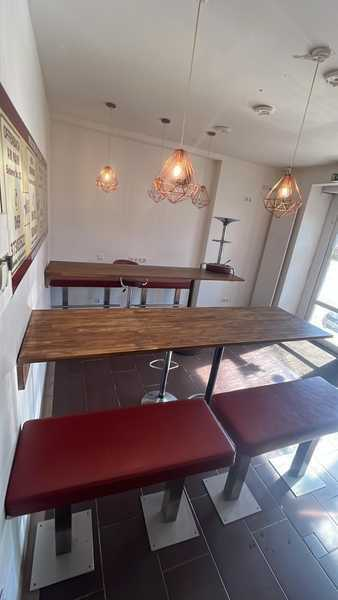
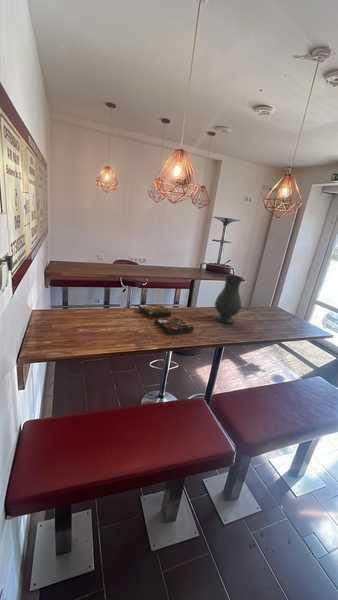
+ board game [138,303,195,336]
+ vase [214,273,244,325]
